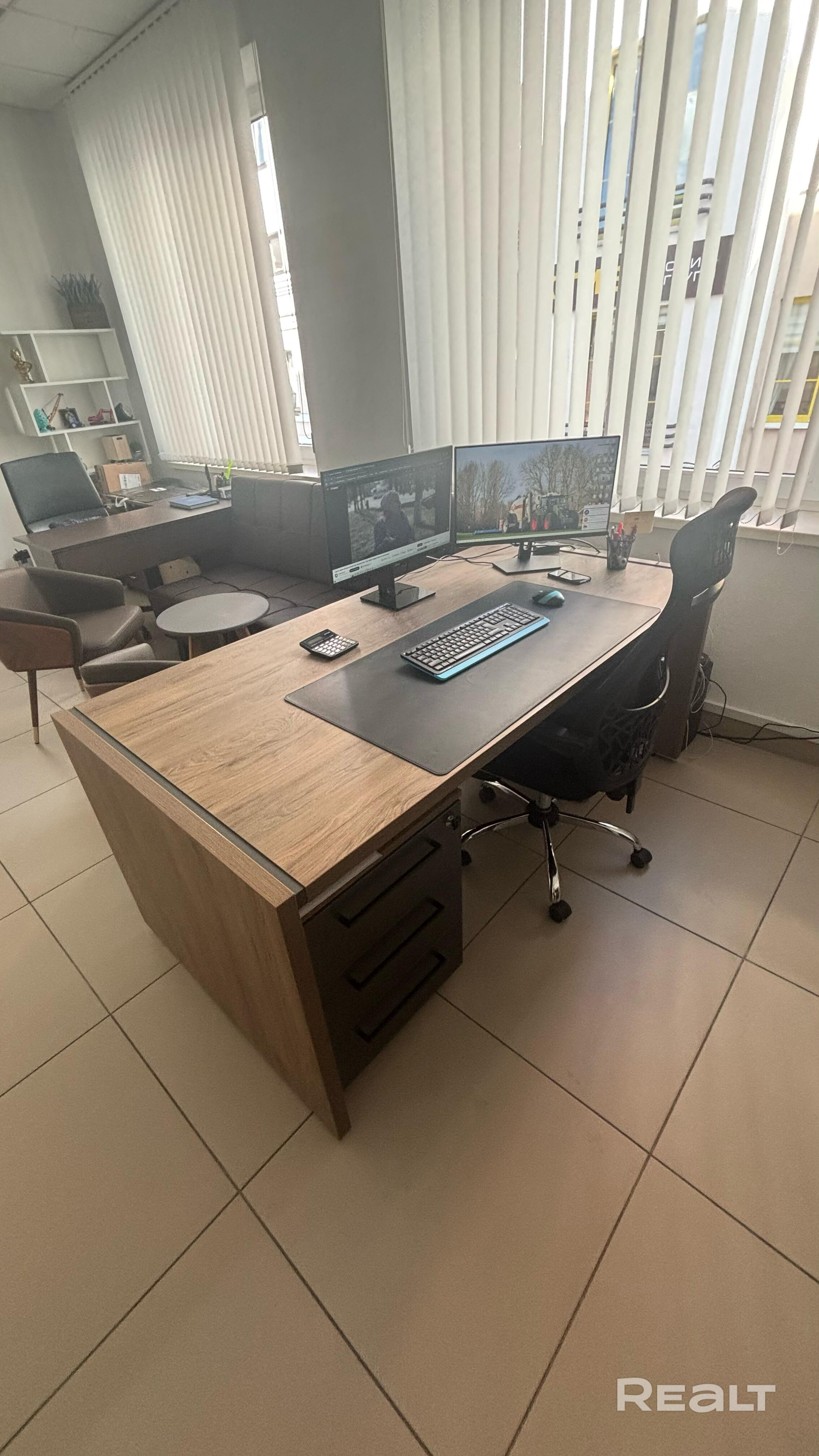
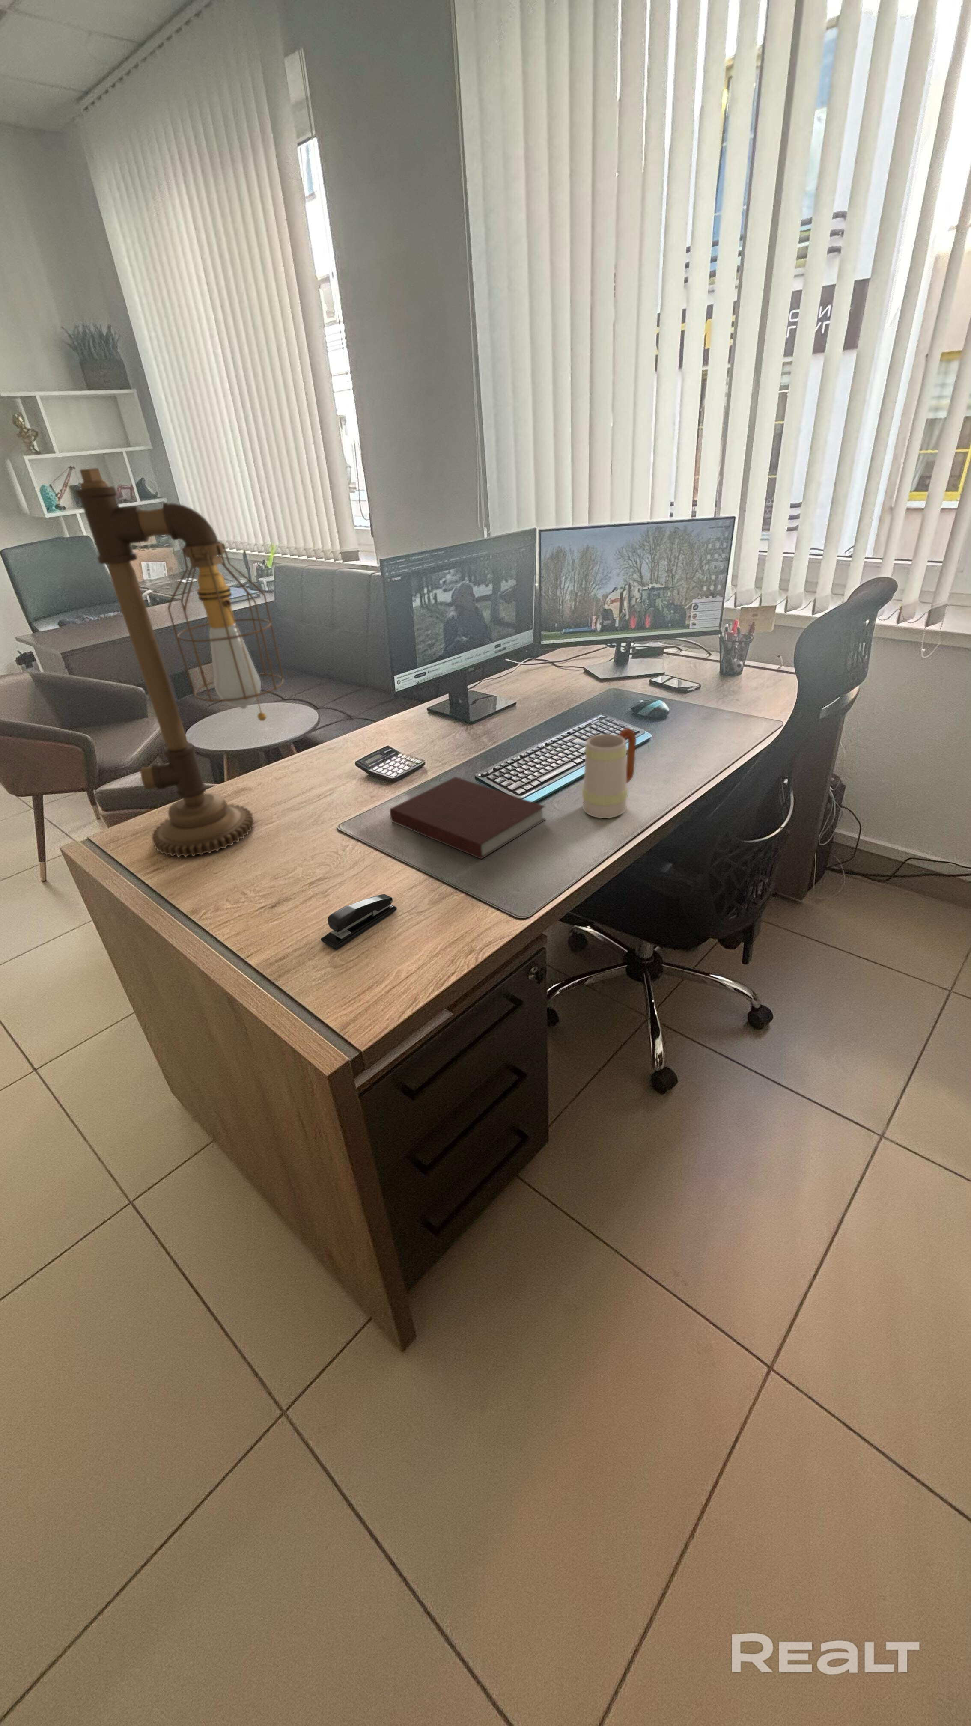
+ desk lamp [75,468,285,857]
+ stapler [320,894,397,950]
+ notebook [389,776,547,859]
+ mug [582,728,637,819]
